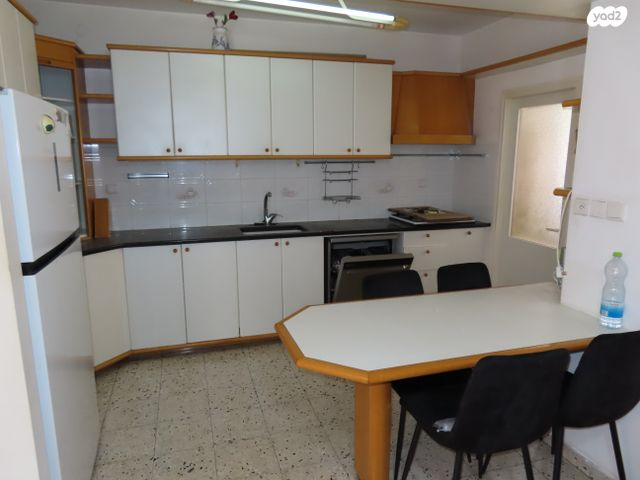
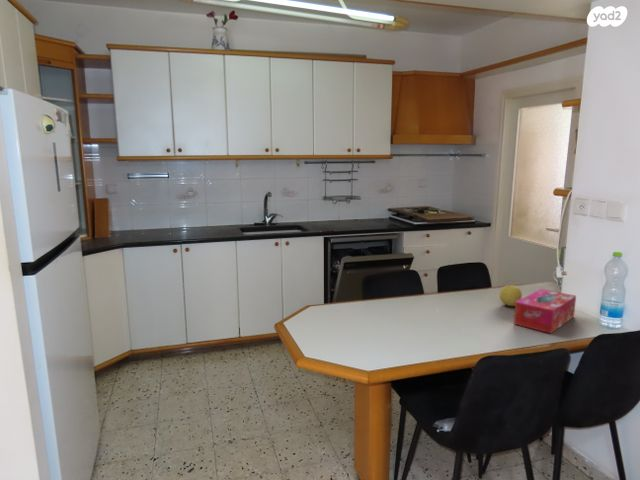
+ tissue box [513,288,577,334]
+ fruit [498,284,523,307]
